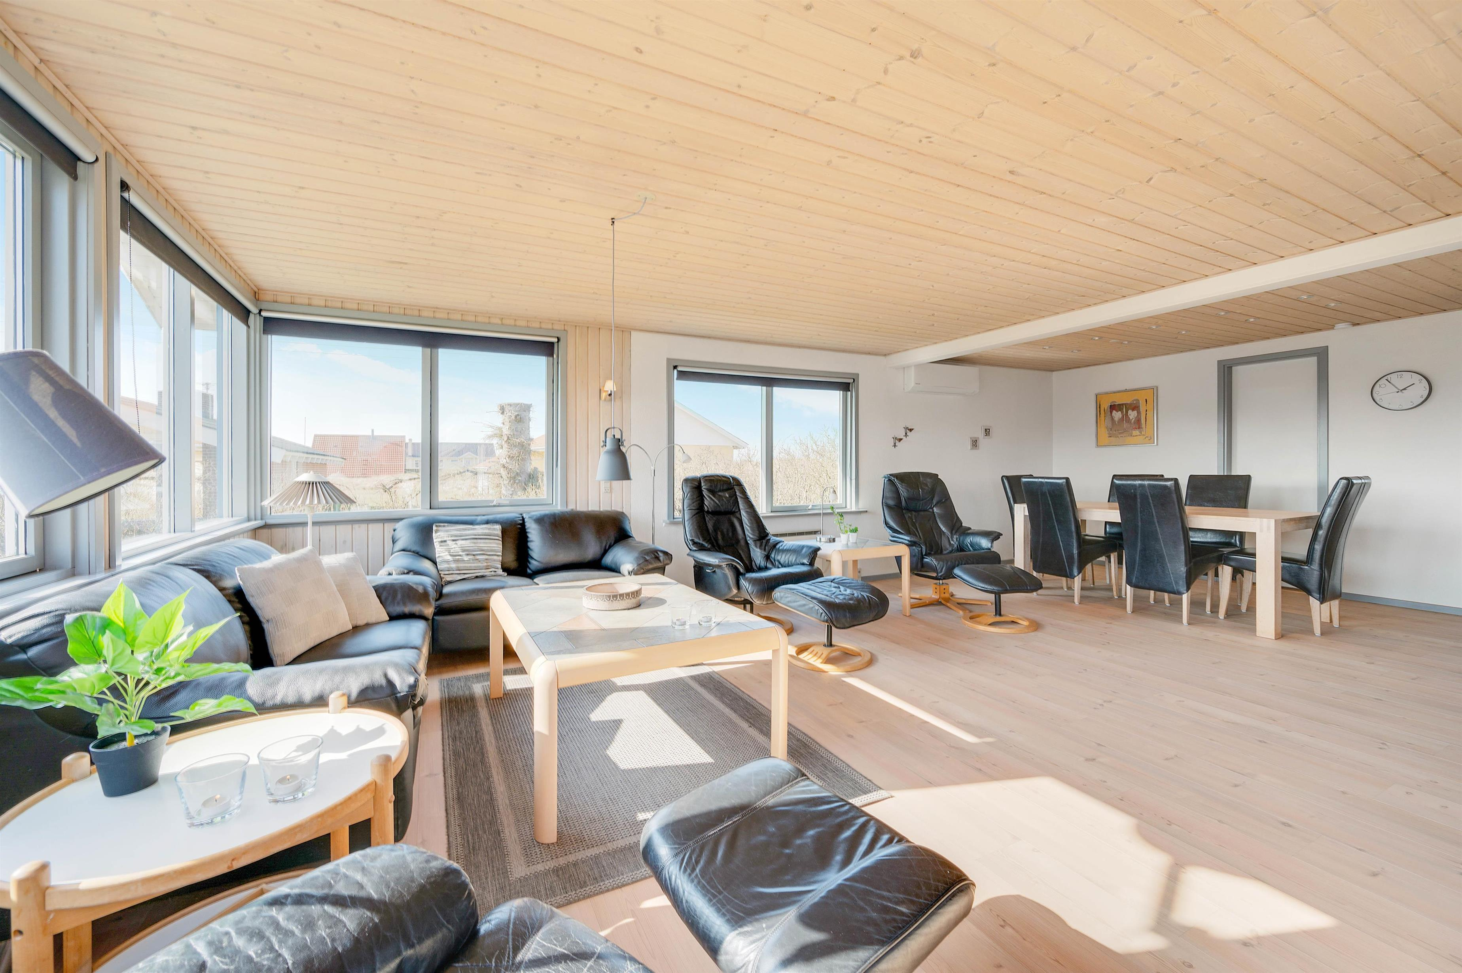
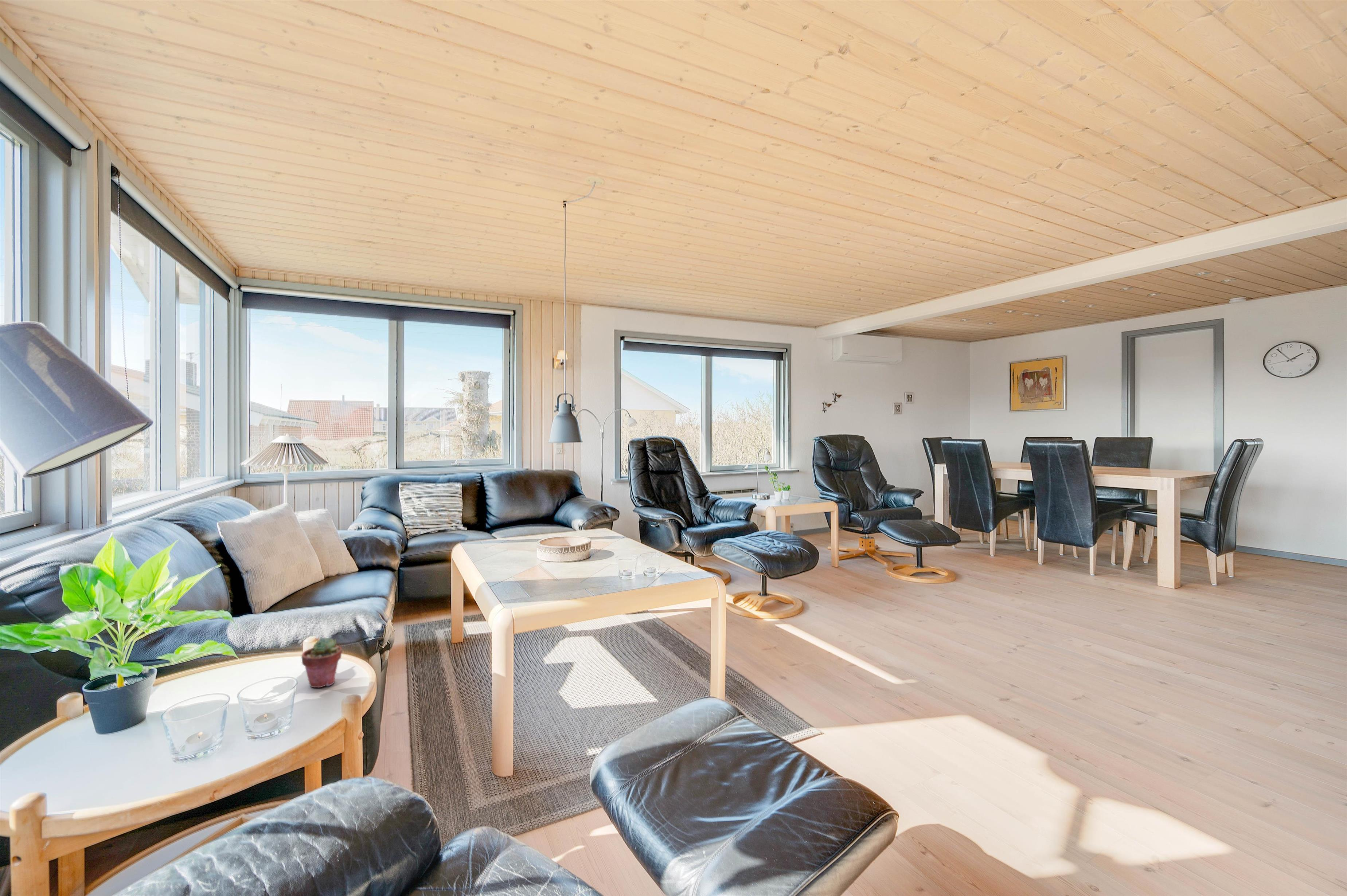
+ potted succulent [301,637,342,688]
